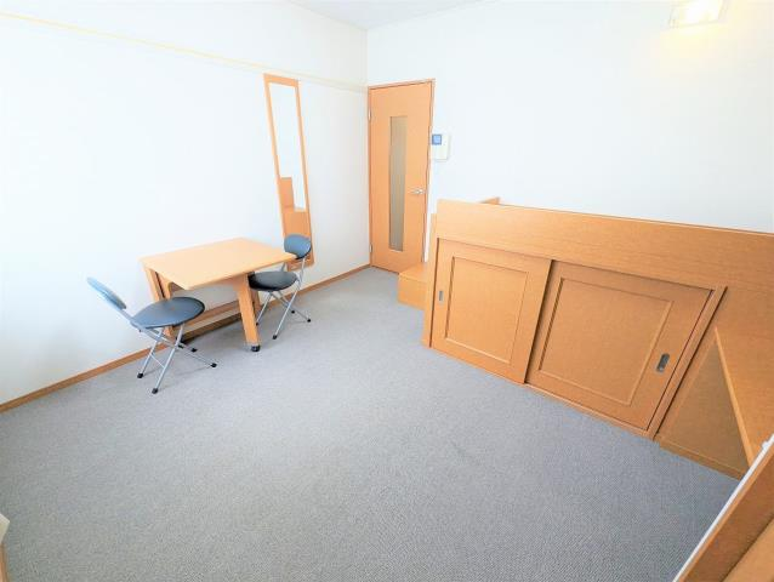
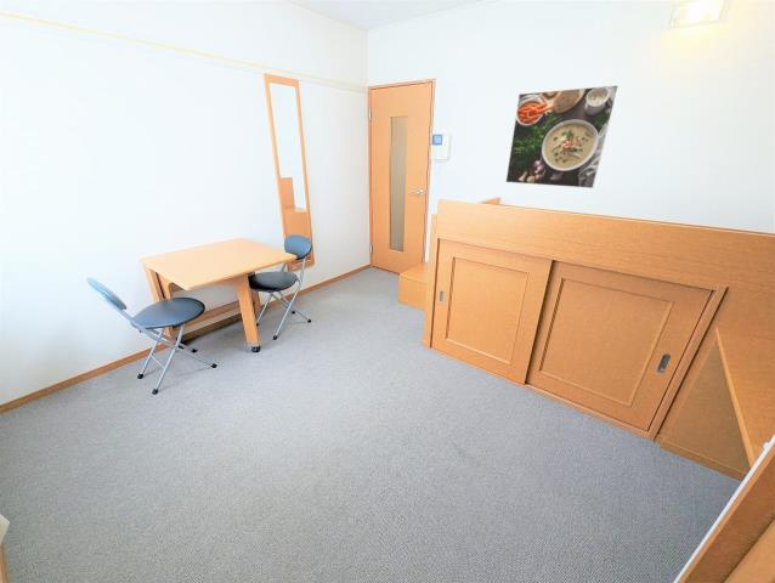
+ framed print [504,84,620,189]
